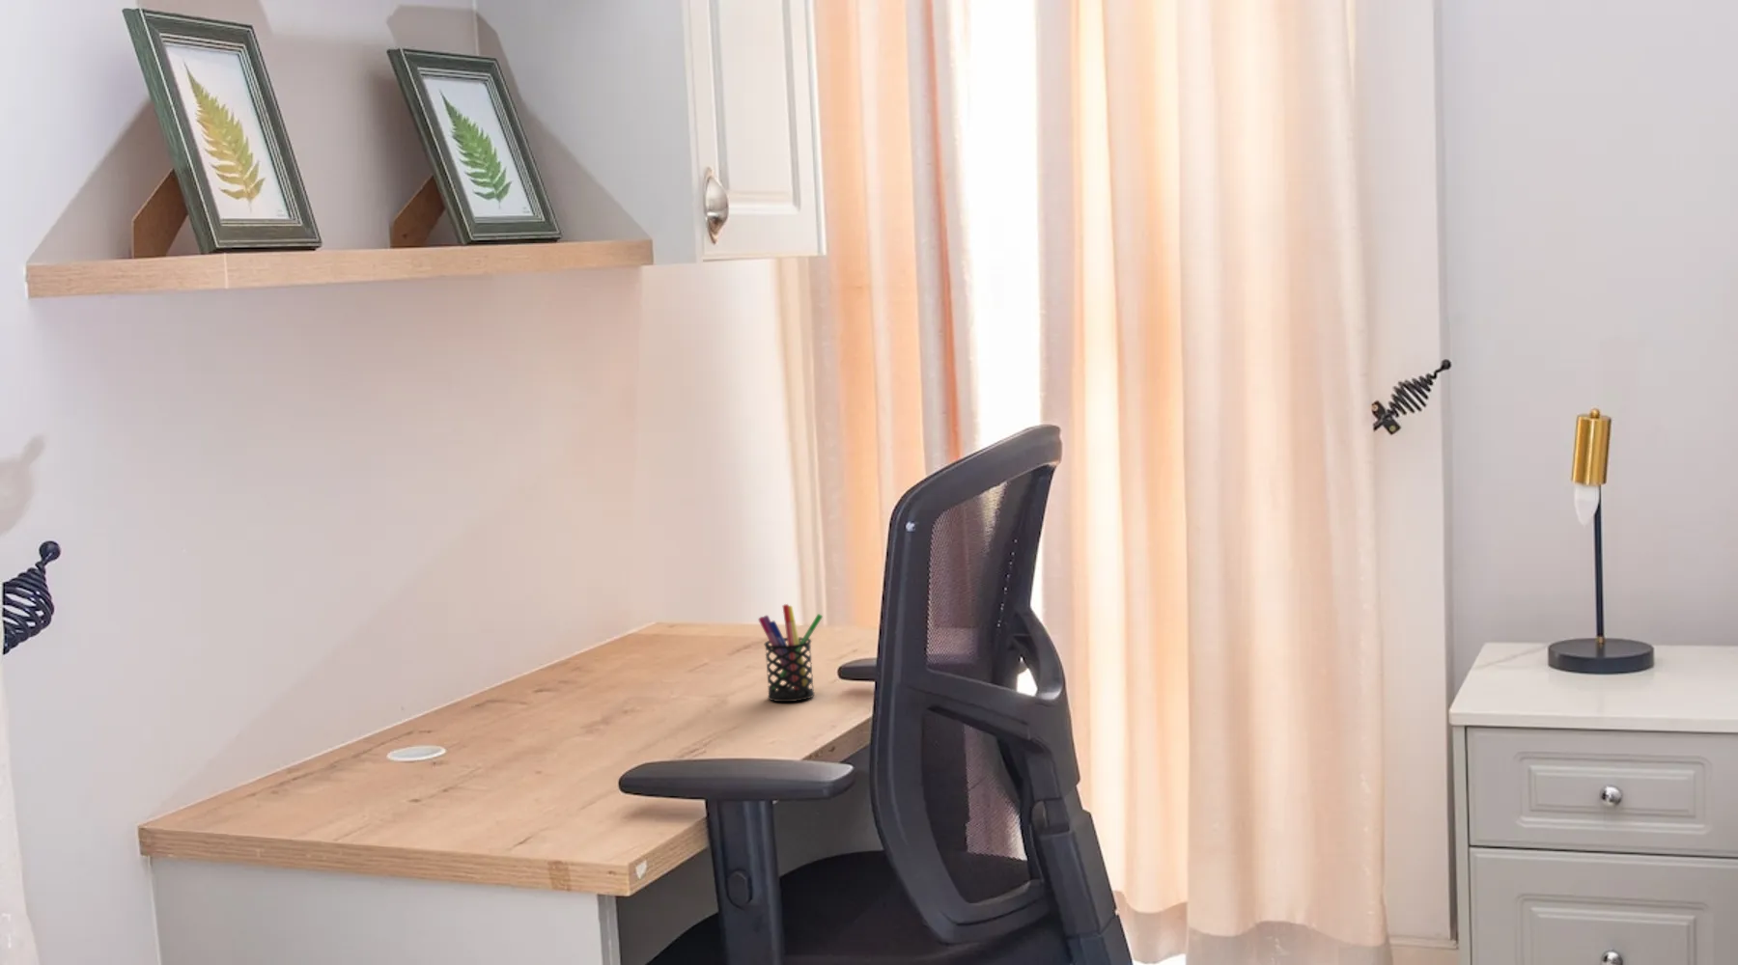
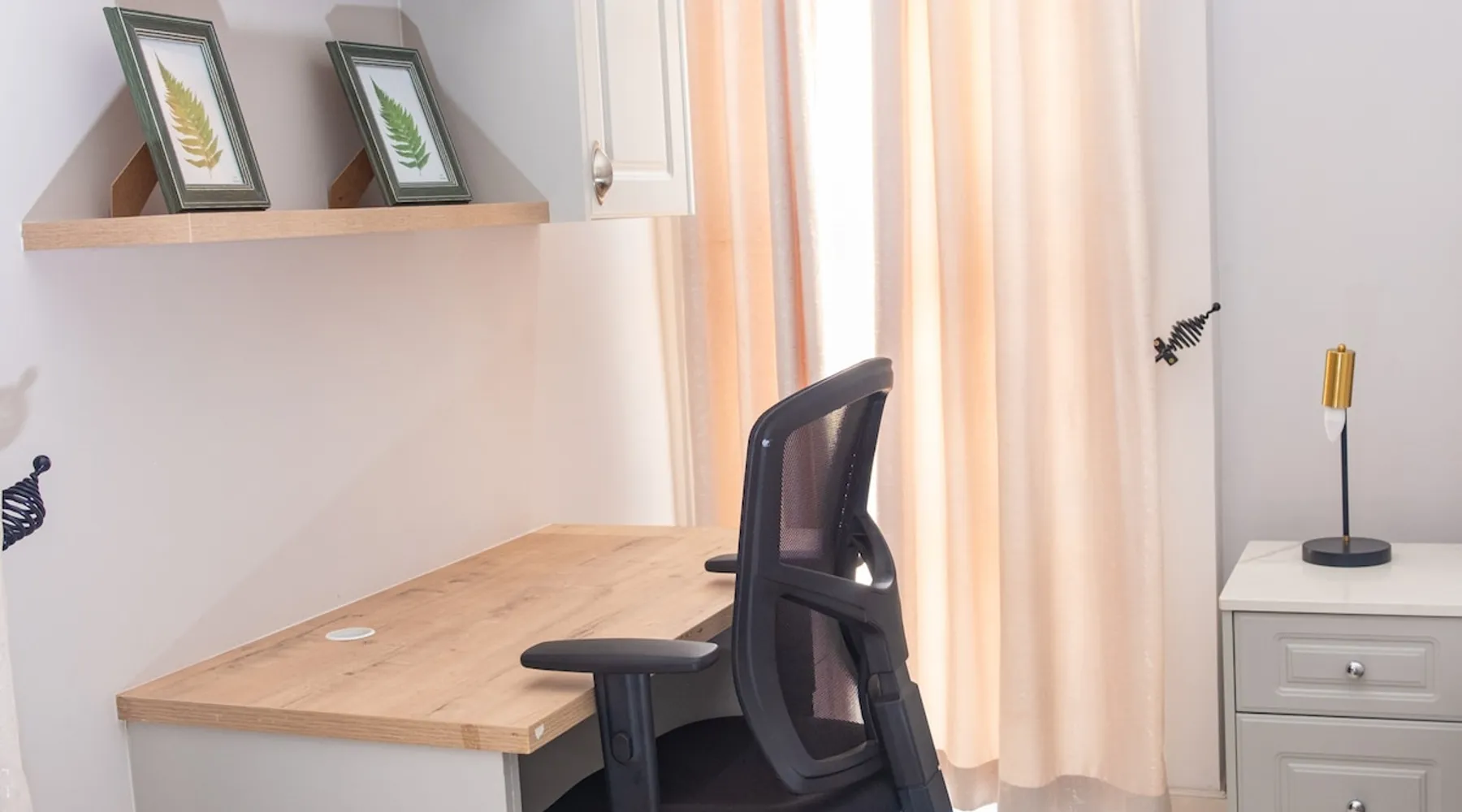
- pen holder [758,604,824,702]
